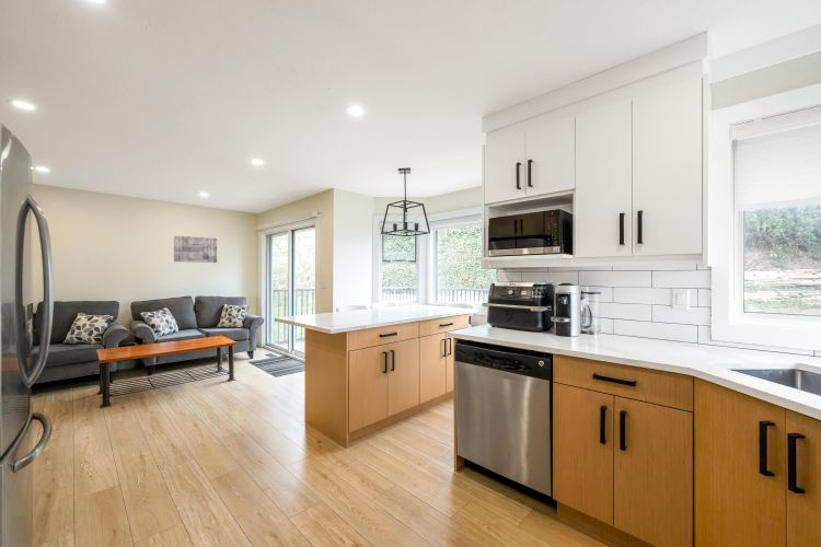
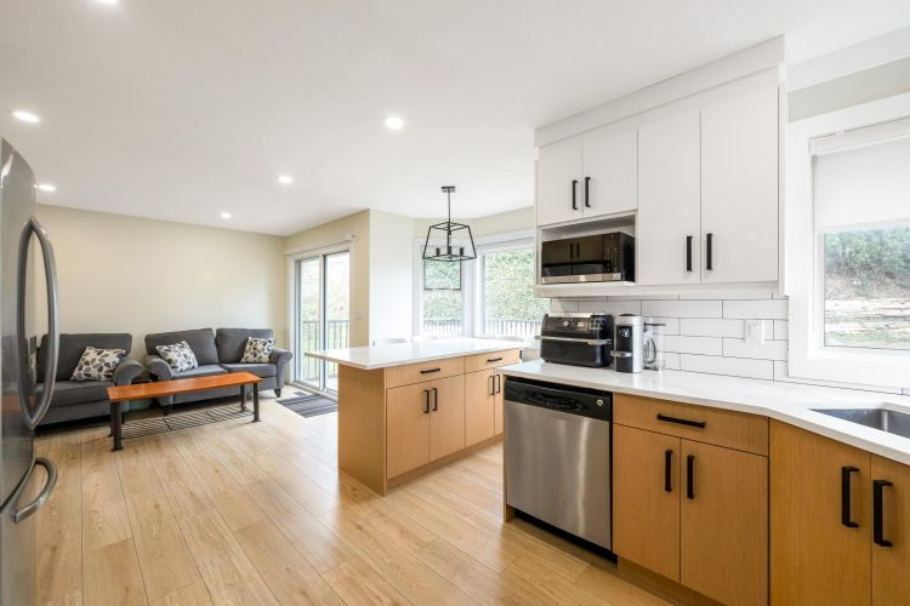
- wall art [173,235,218,264]
